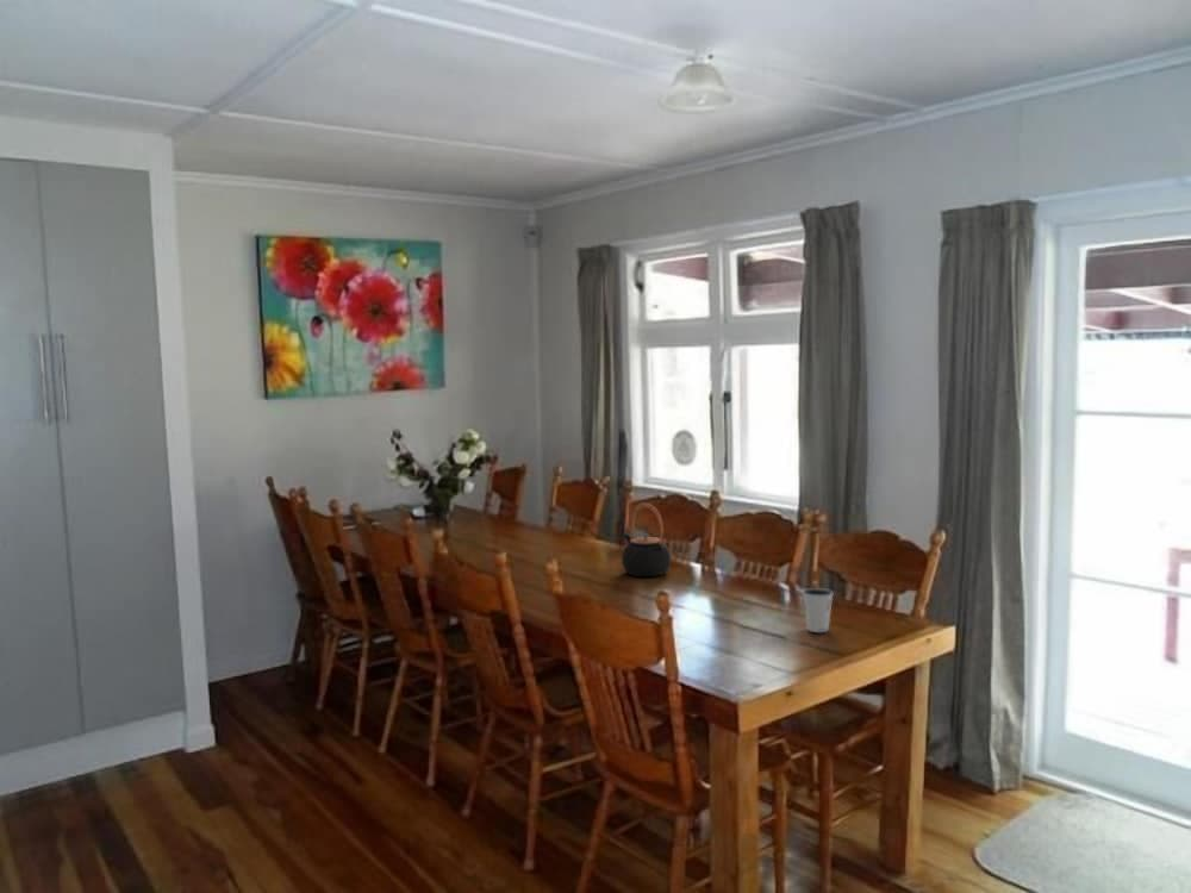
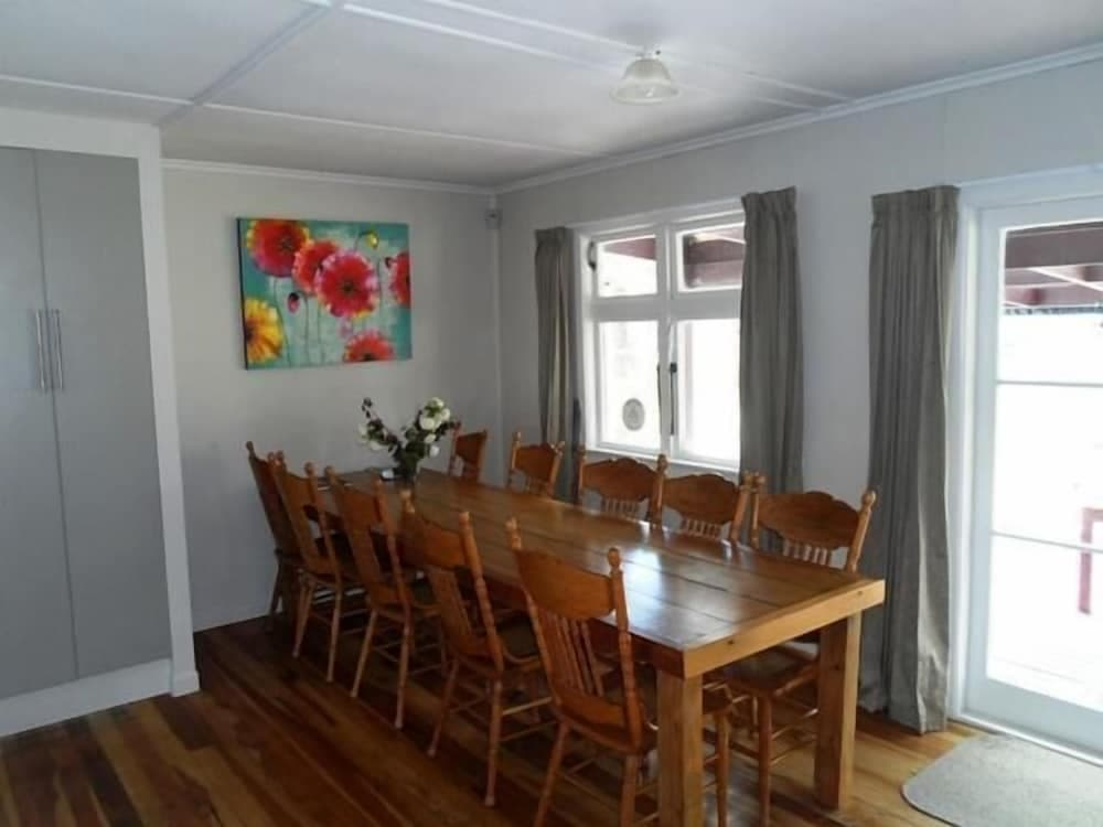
- teapot [621,501,672,577]
- dixie cup [800,587,835,633]
